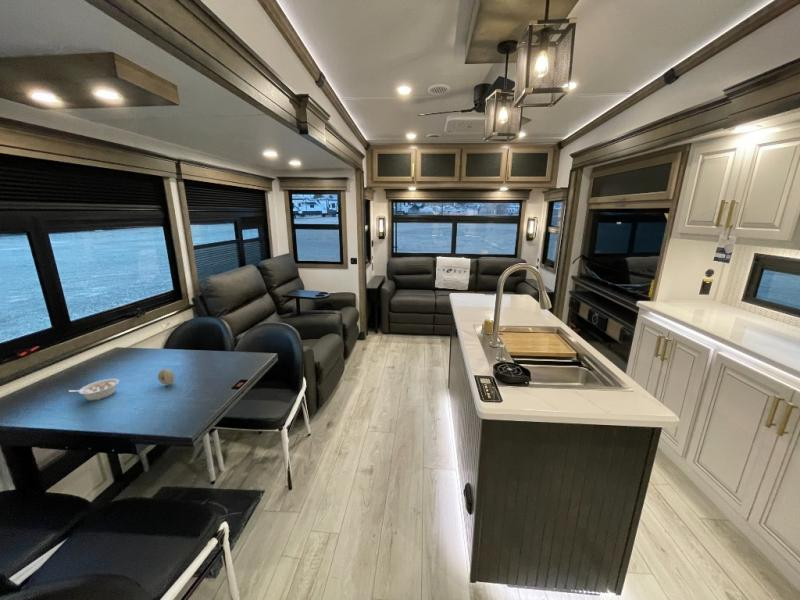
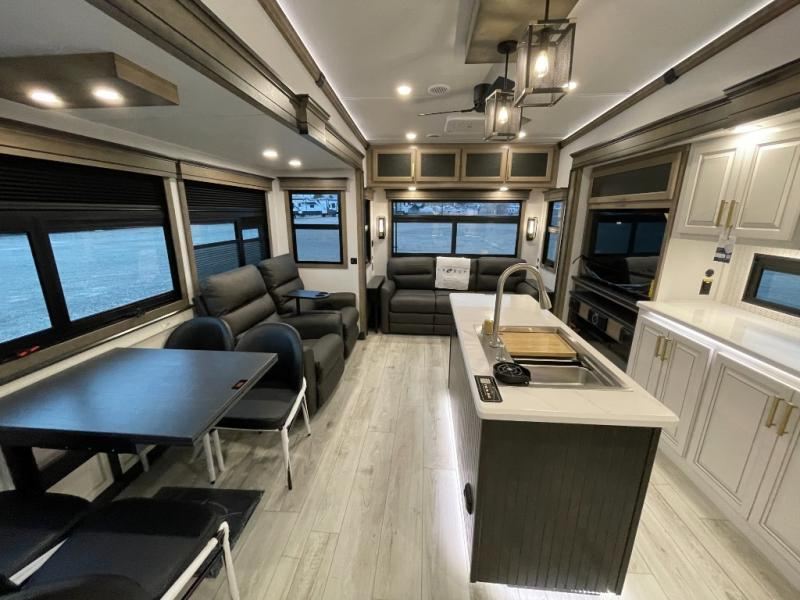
- fruit [157,368,176,386]
- legume [68,378,120,402]
